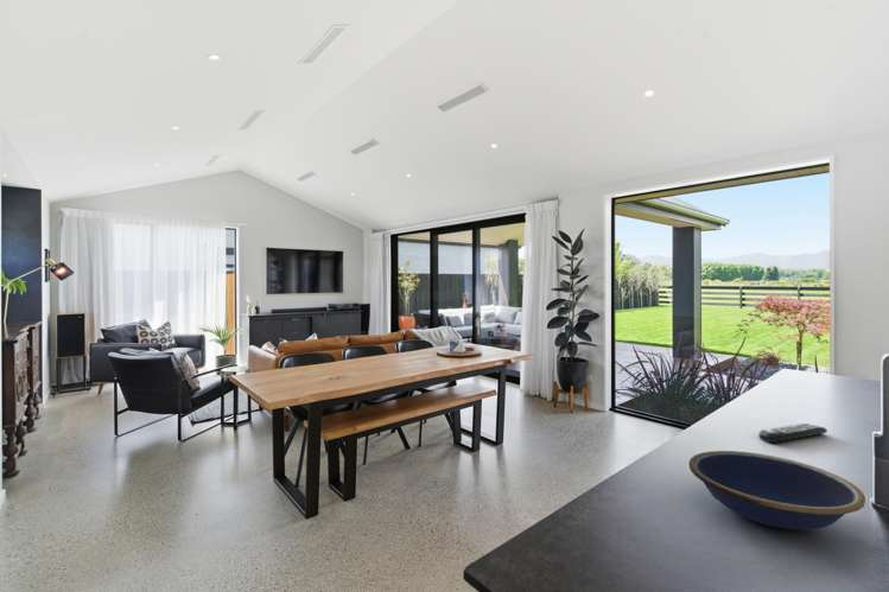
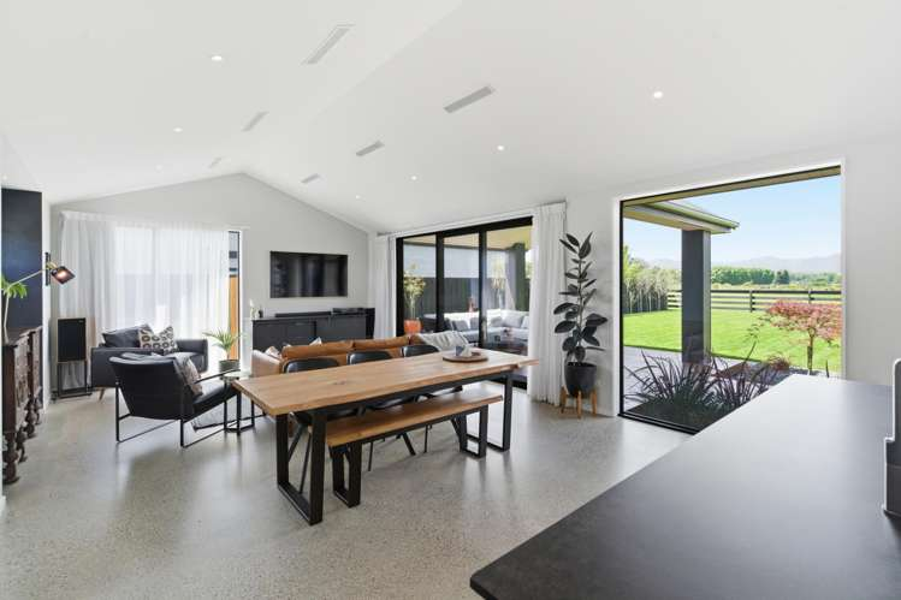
- bowl [688,450,866,531]
- remote control [757,422,828,444]
